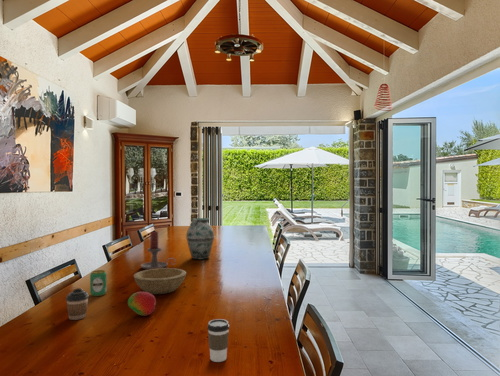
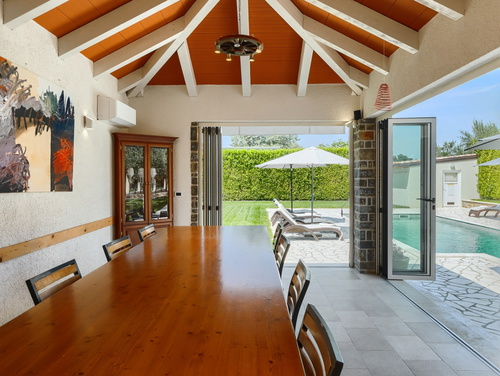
- coffee cup [206,318,230,363]
- bowl [133,267,187,295]
- fruit [127,291,158,317]
- beverage can [89,269,108,297]
- candle holder [140,230,177,270]
- coffee cup [65,287,90,321]
- vase [185,217,215,261]
